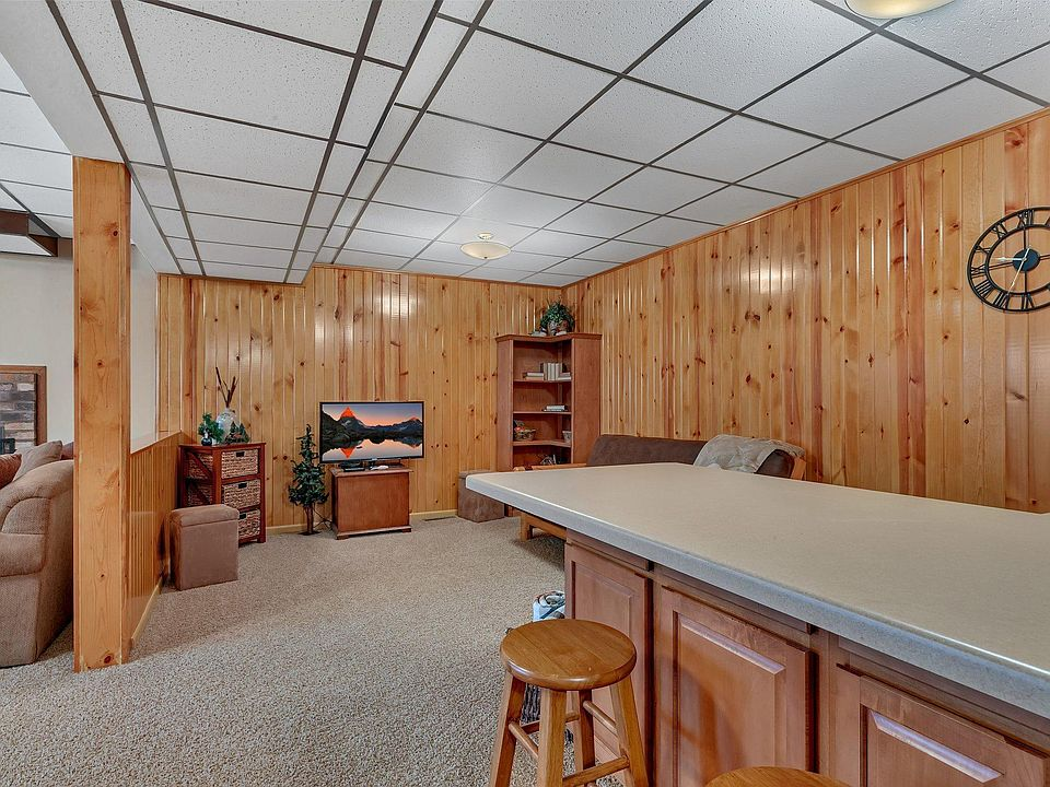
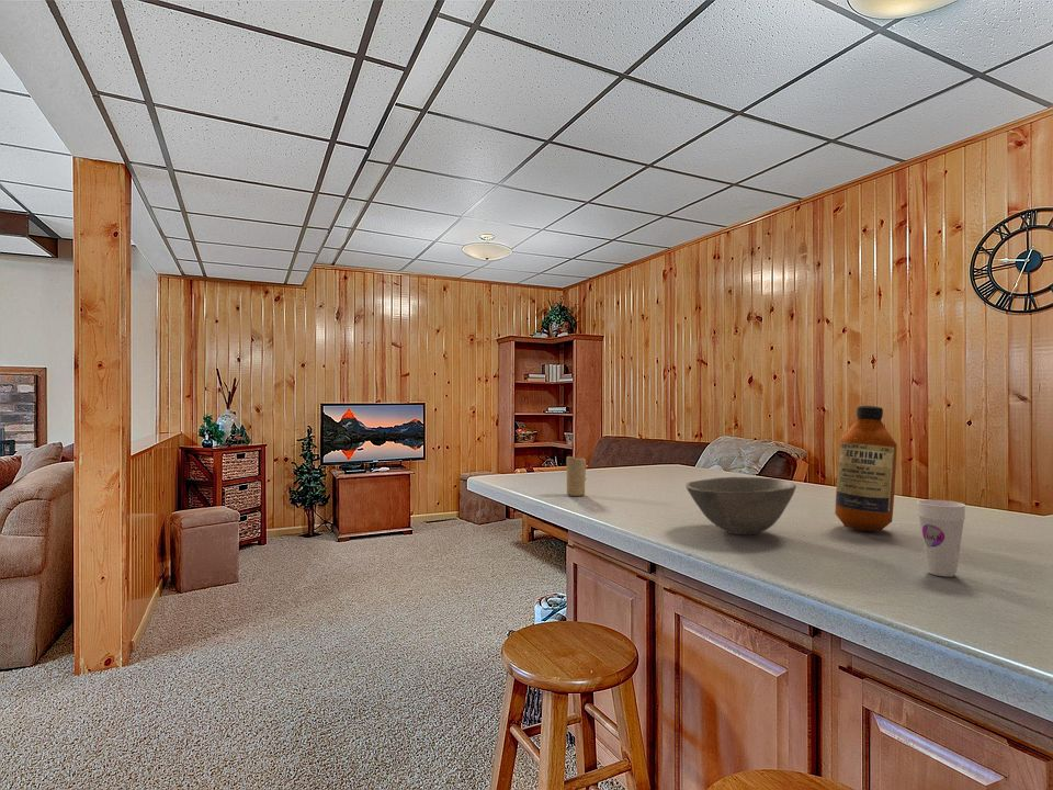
+ cup [916,499,966,578]
+ bowl [684,476,797,535]
+ bottle [834,405,898,532]
+ candle [565,455,587,497]
